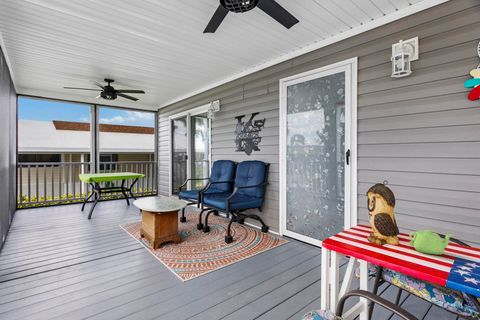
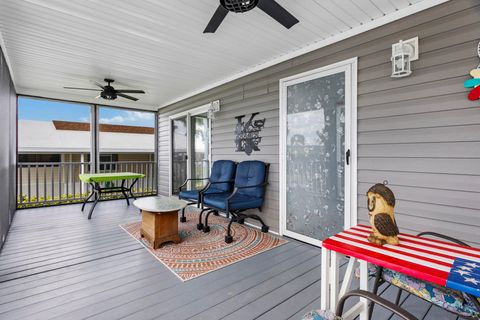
- teapot [408,229,454,256]
